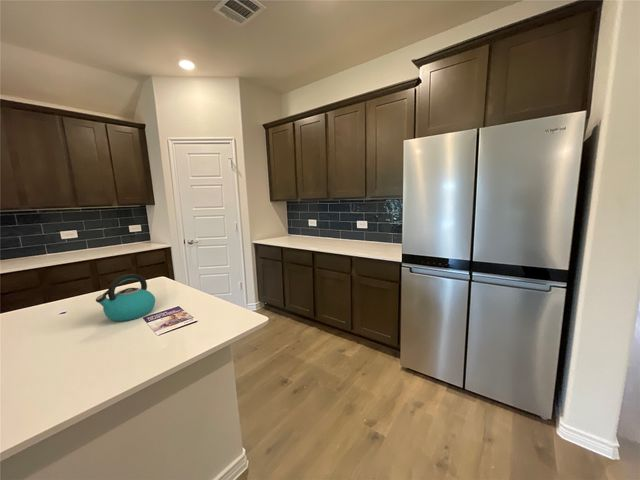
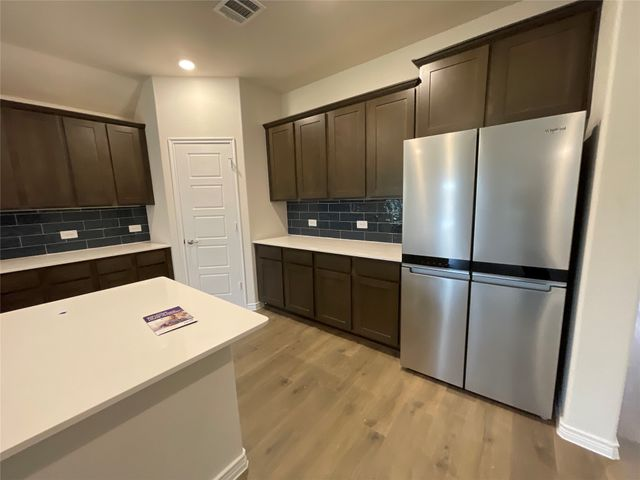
- kettle [95,273,156,322]
